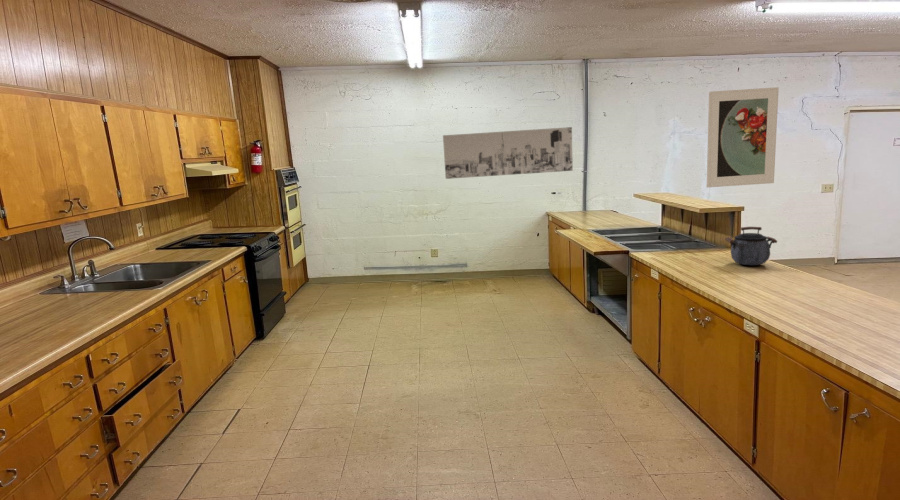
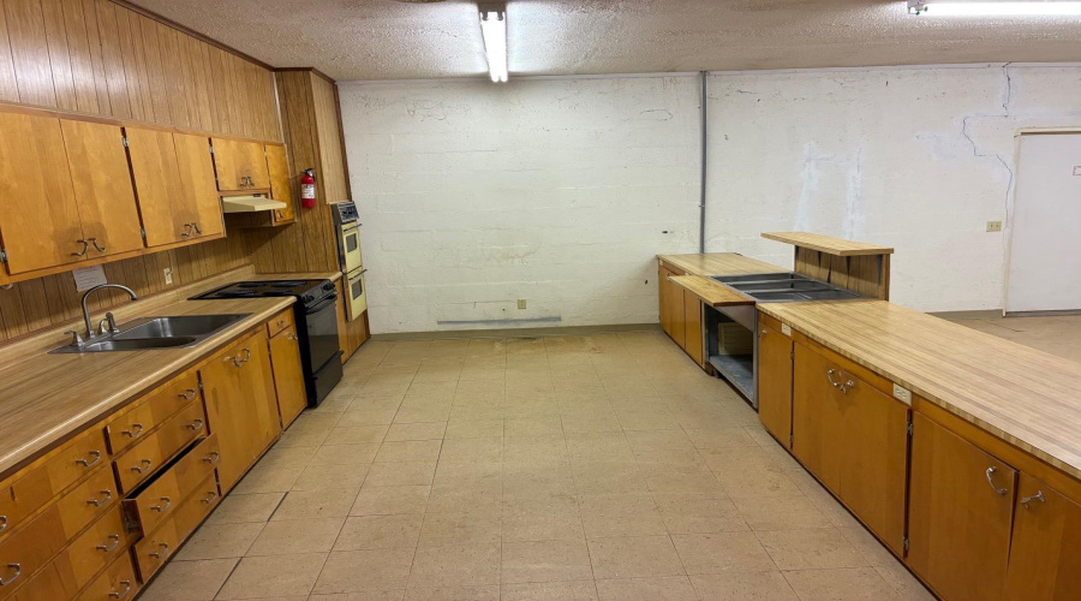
- wall art [442,126,574,180]
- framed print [706,86,780,188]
- kettle [724,226,778,266]
